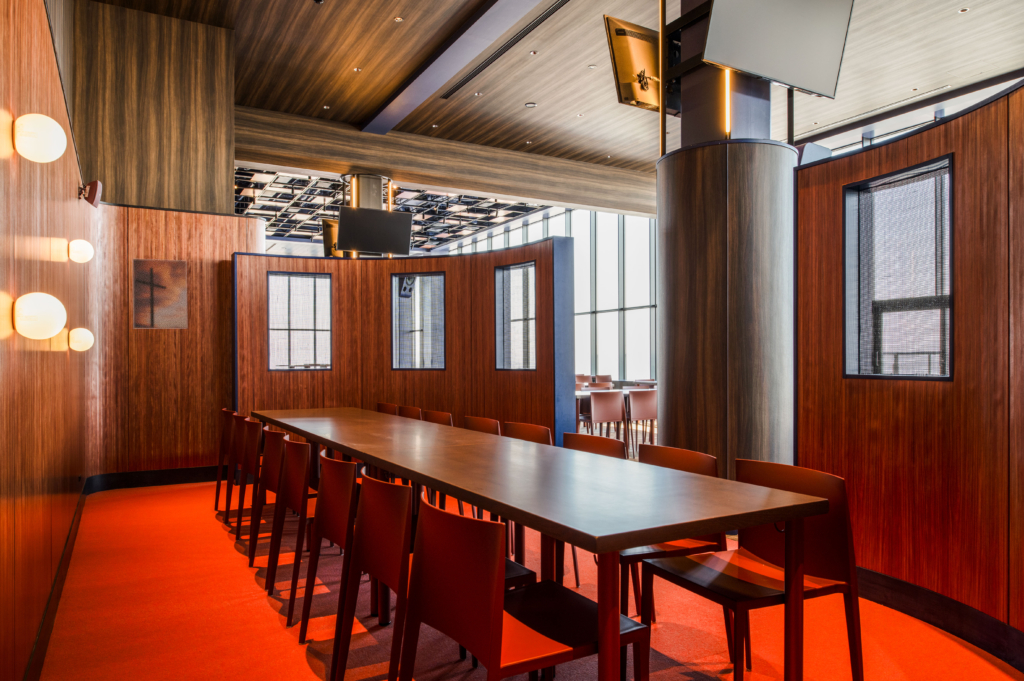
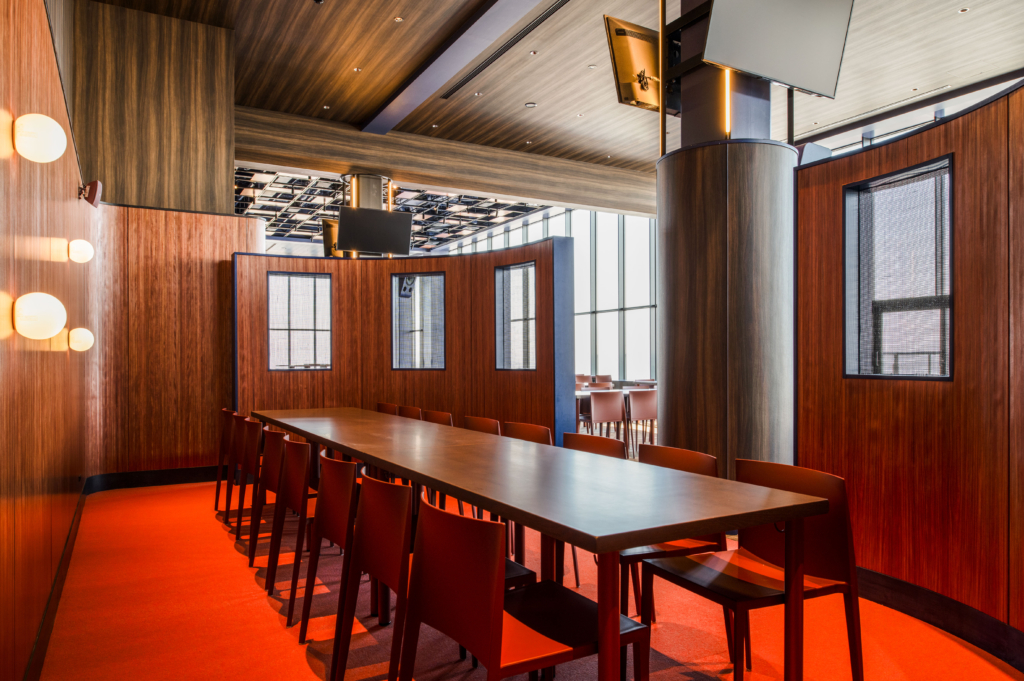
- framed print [132,258,188,329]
